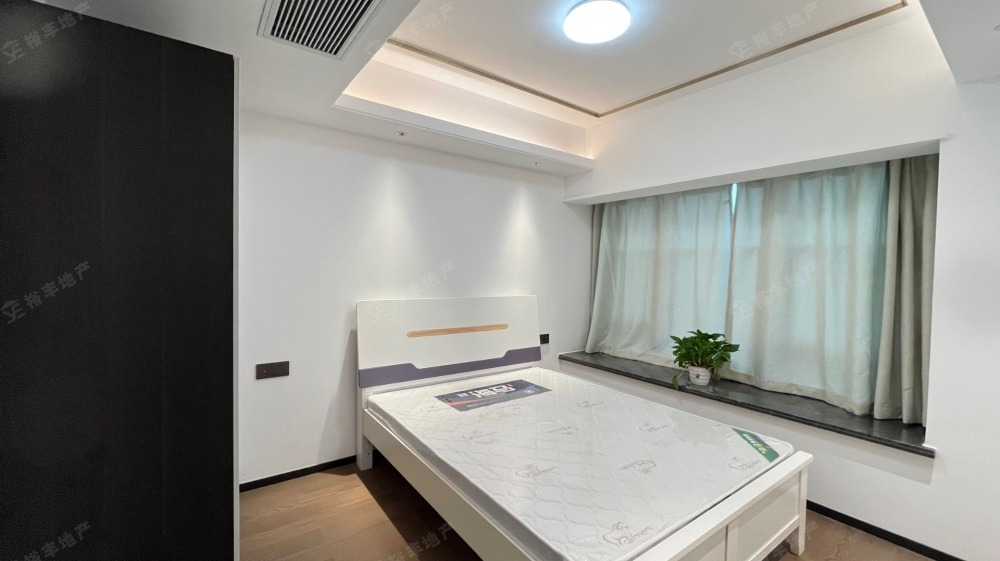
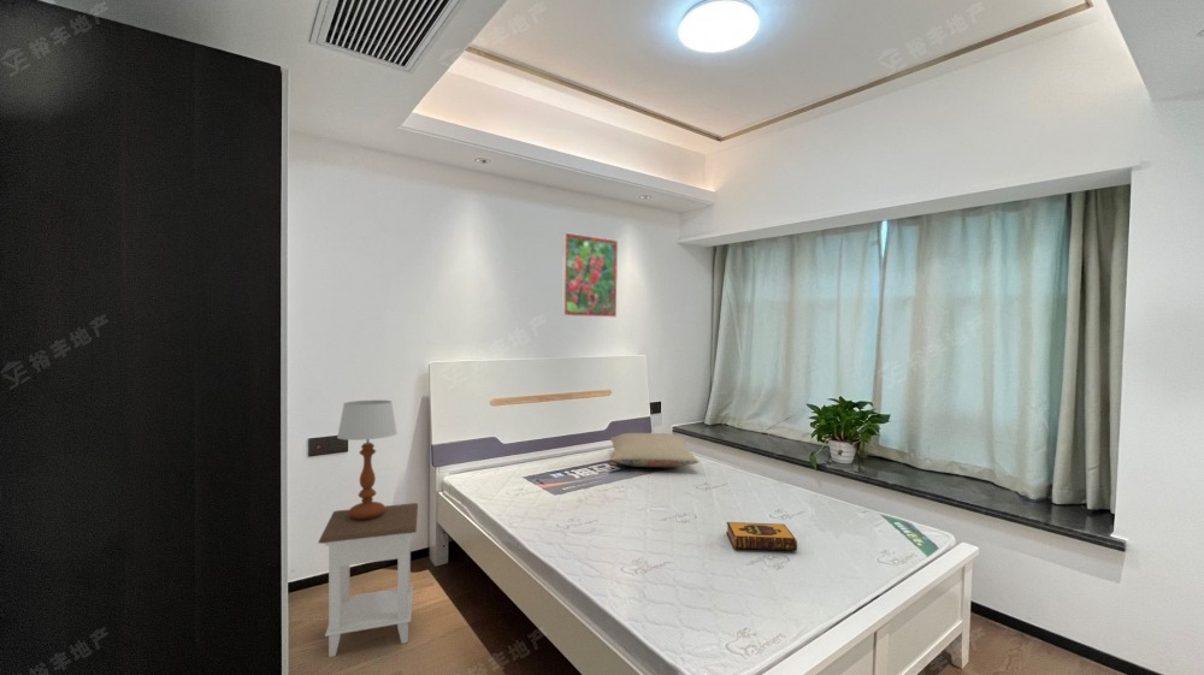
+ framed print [561,231,619,319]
+ pillow [609,432,700,468]
+ hardback book [725,521,798,552]
+ table lamp [336,399,399,520]
+ nightstand [317,502,419,658]
